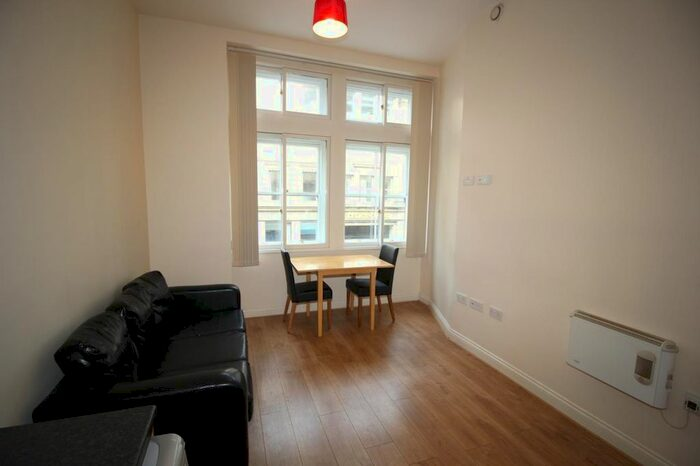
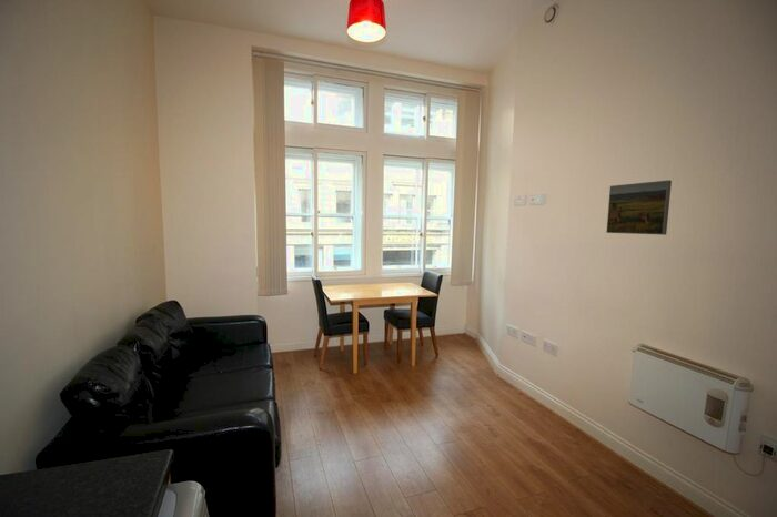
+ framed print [605,179,673,236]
